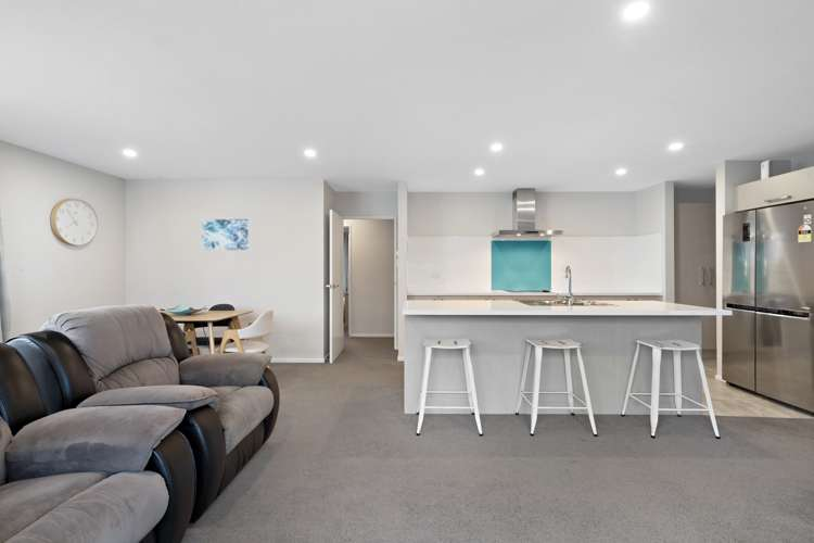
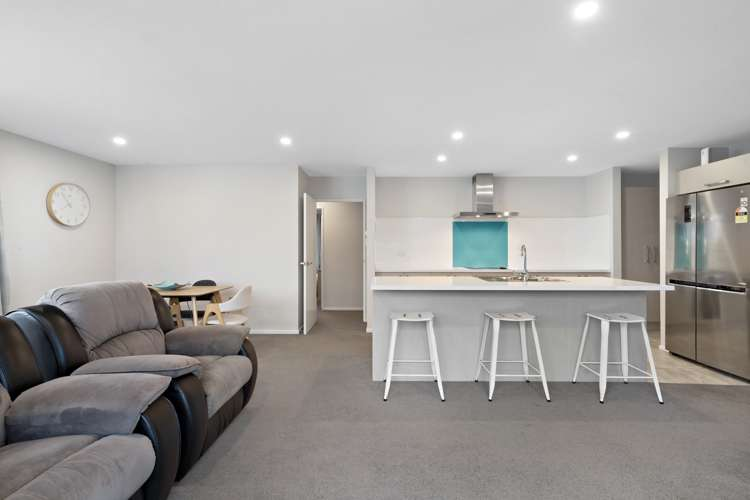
- wall art [201,218,250,251]
